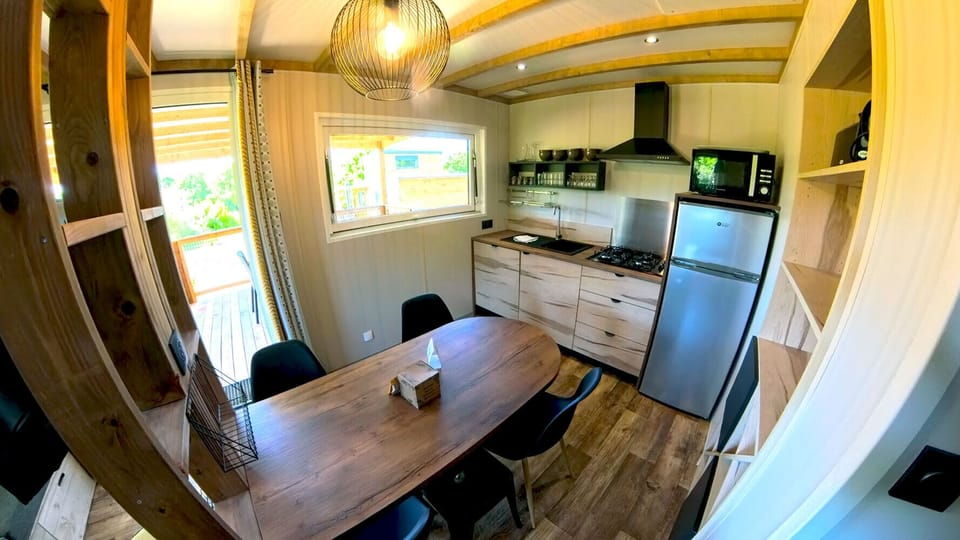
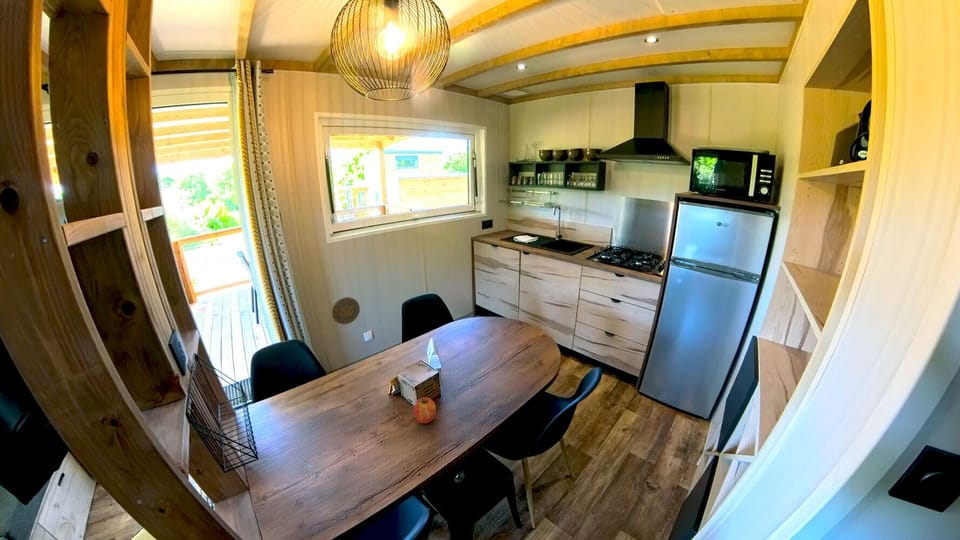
+ fruit [413,396,437,424]
+ decorative plate [331,296,361,326]
